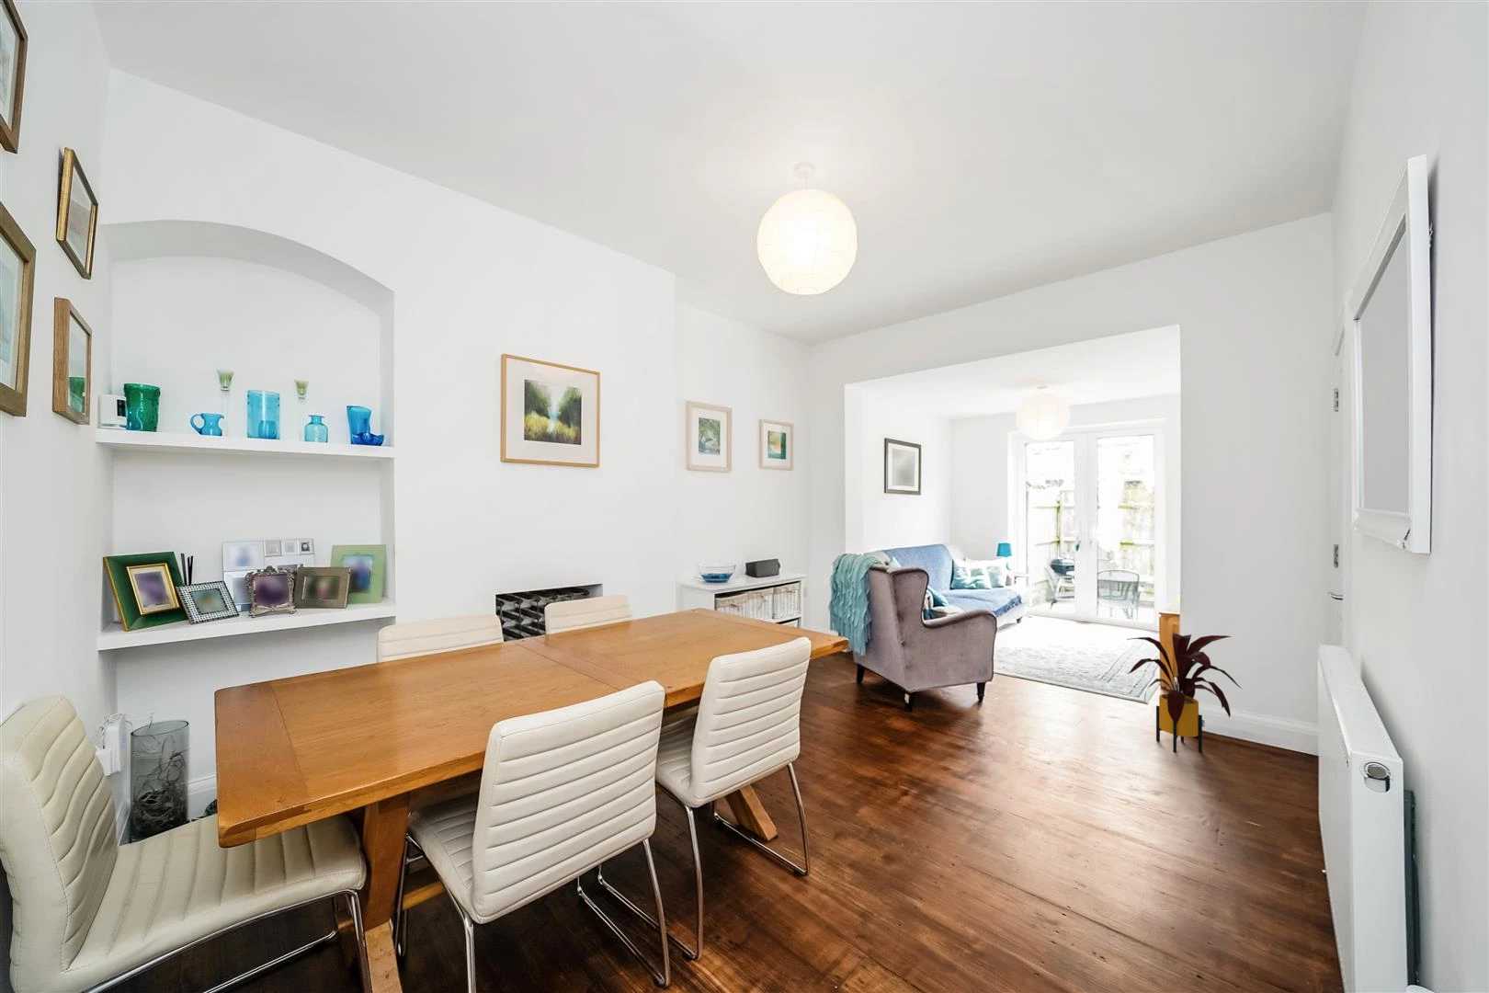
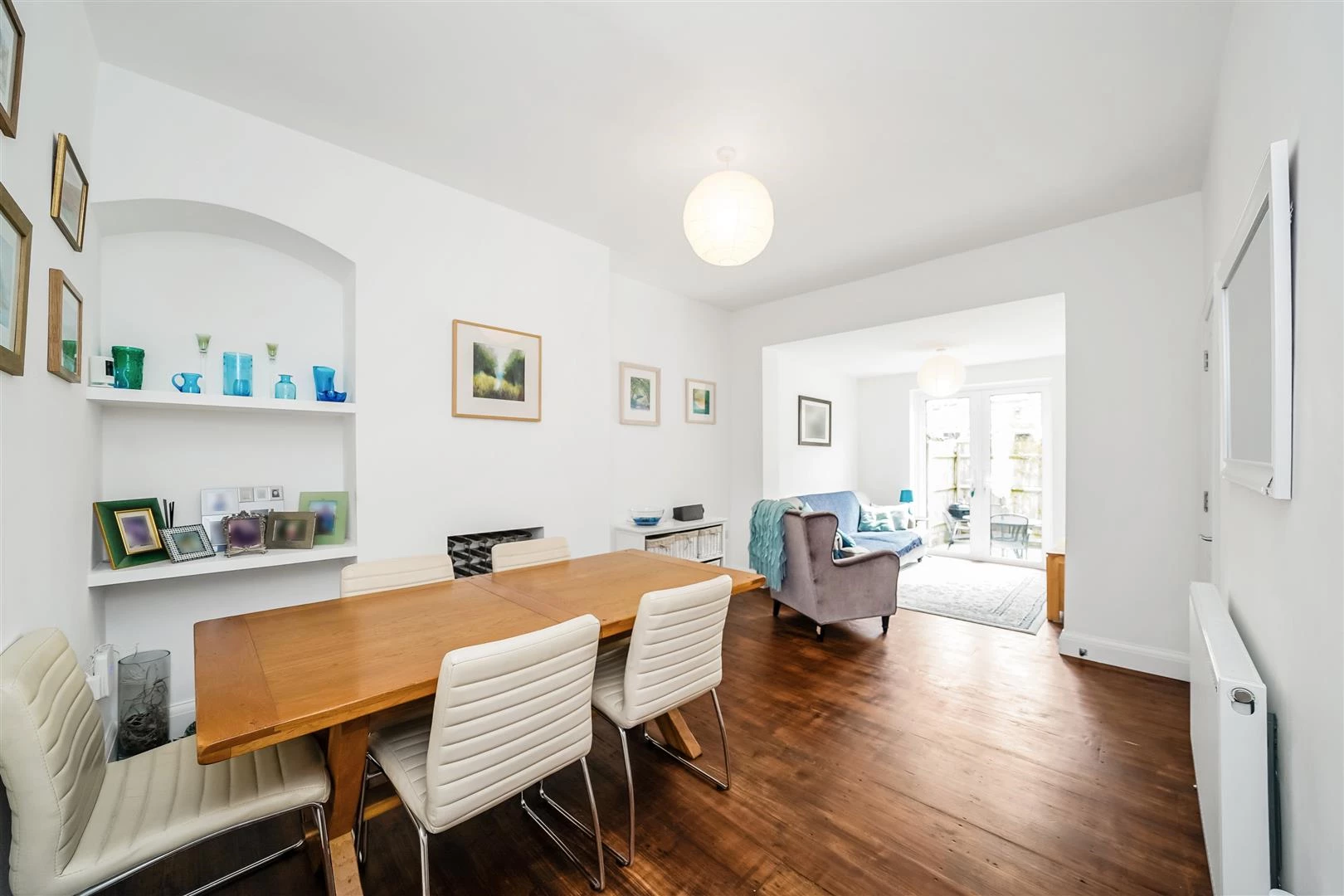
- house plant [1126,632,1243,754]
